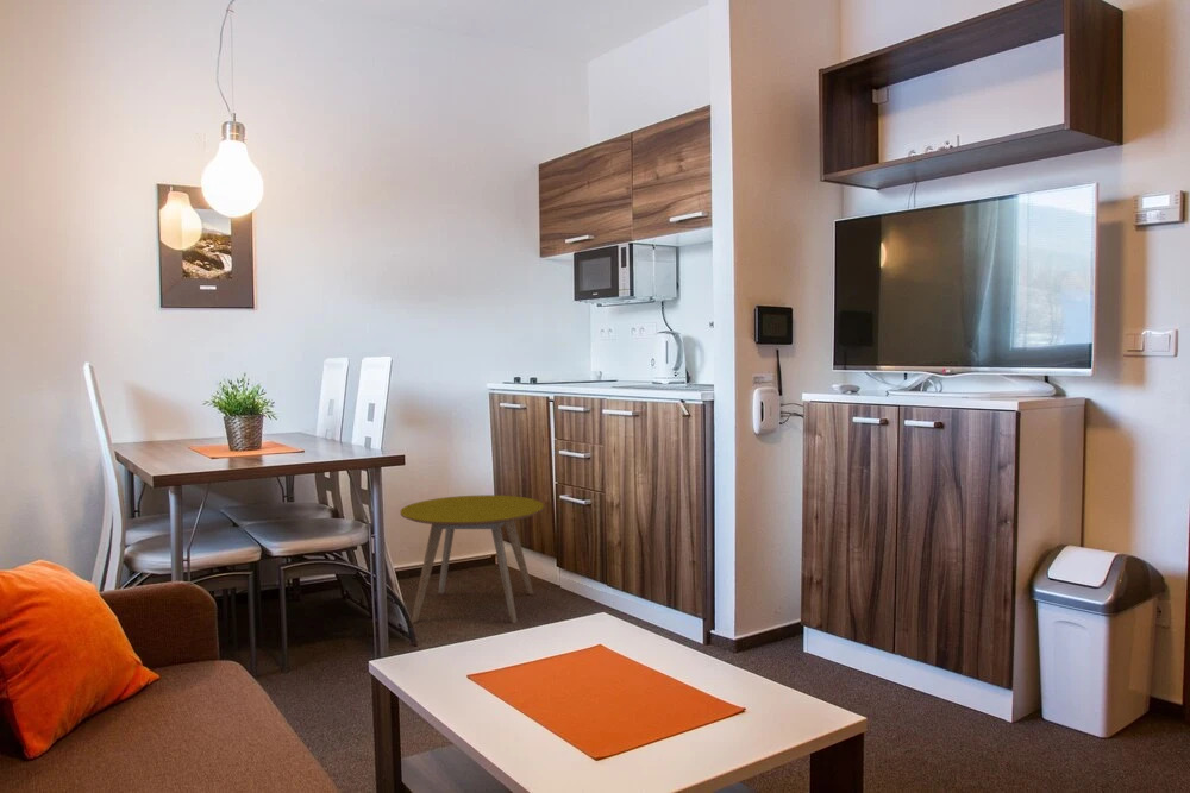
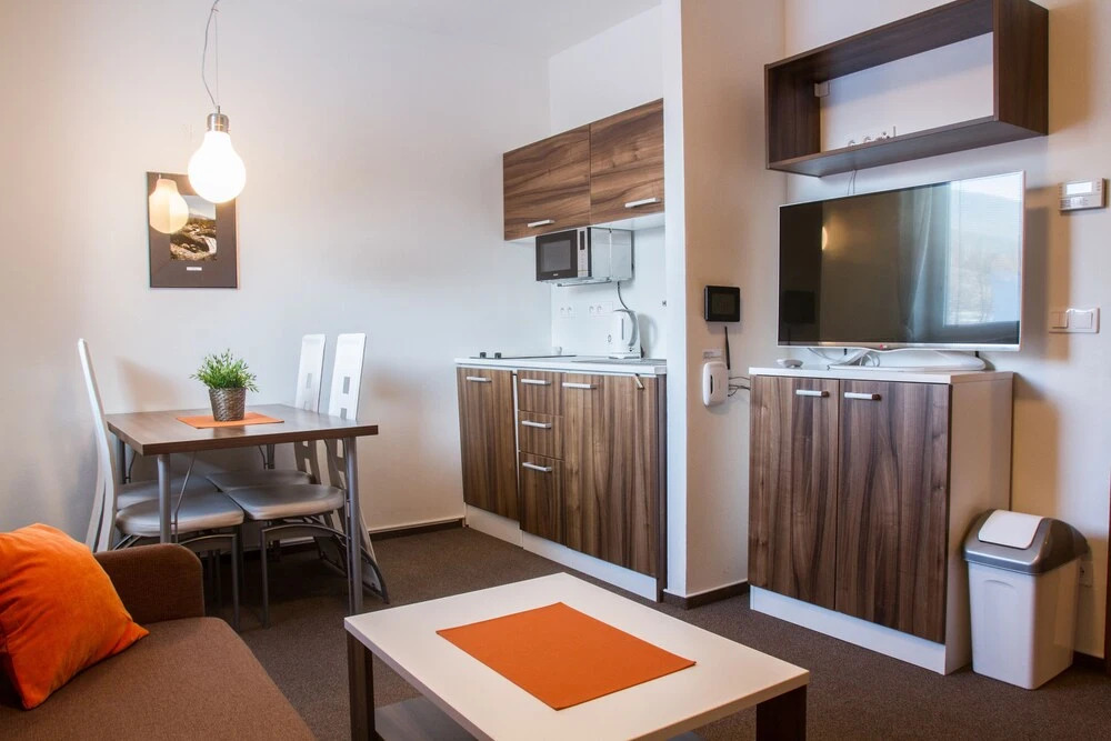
- side table [399,493,545,624]
